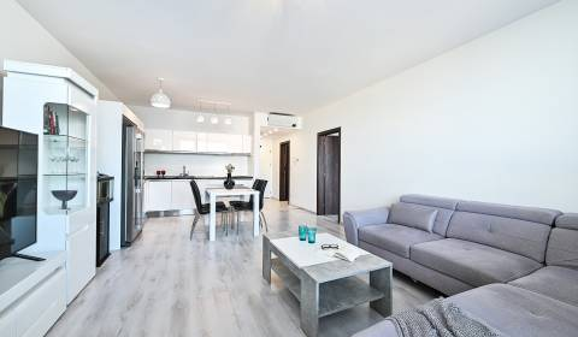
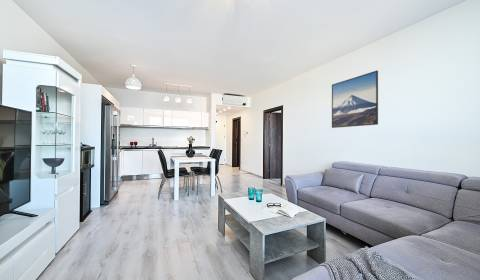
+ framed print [331,69,379,129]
